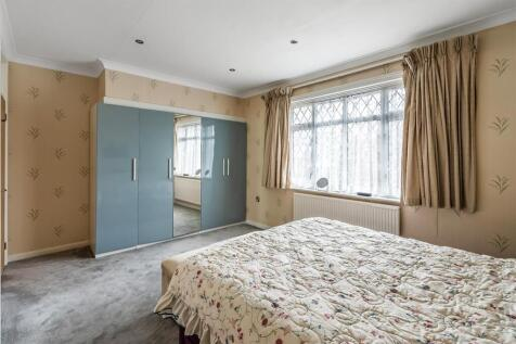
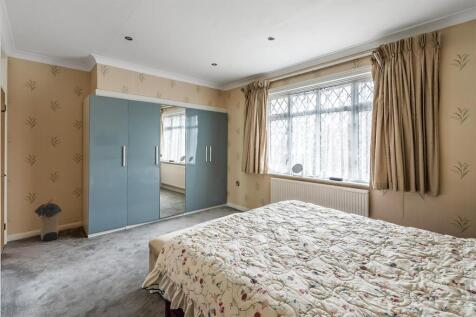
+ laundry hamper [34,196,63,242]
